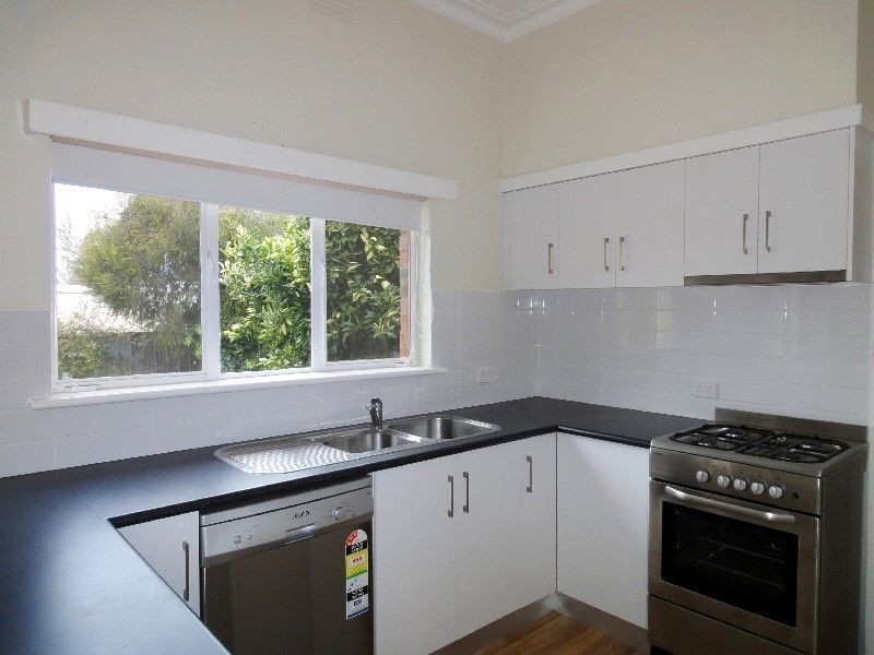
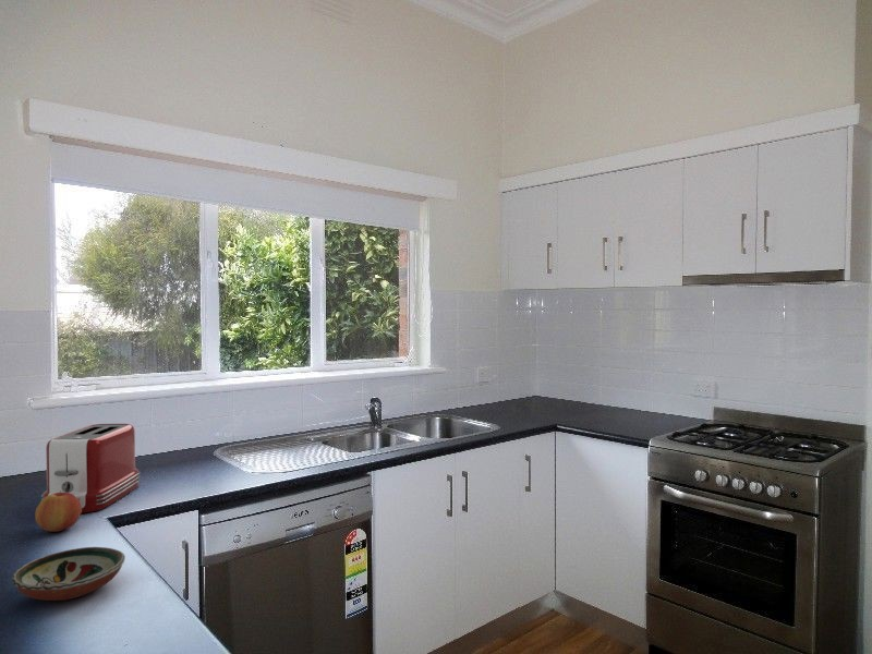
+ decorative bowl [11,546,126,602]
+ toaster [40,423,142,514]
+ apple [34,491,82,533]
